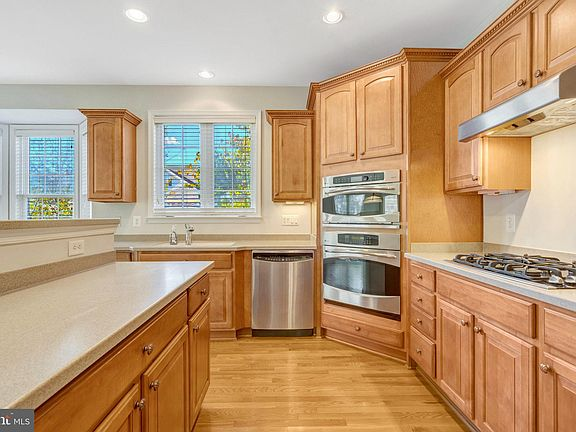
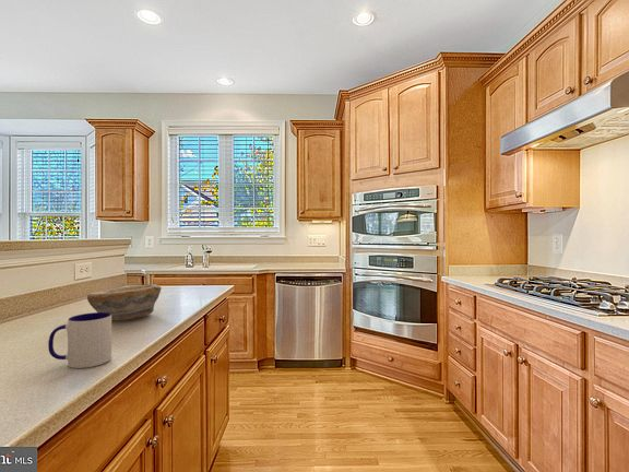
+ bowl [86,283,163,321]
+ mug [47,311,112,369]
